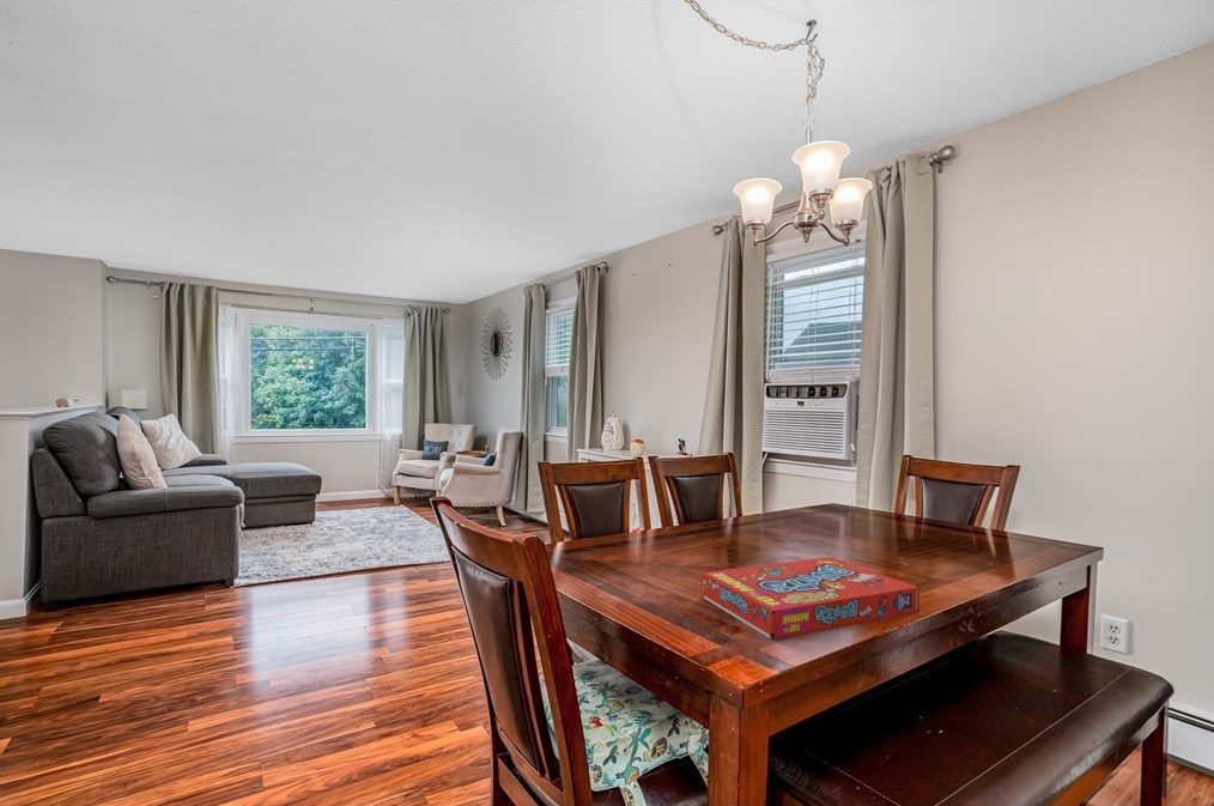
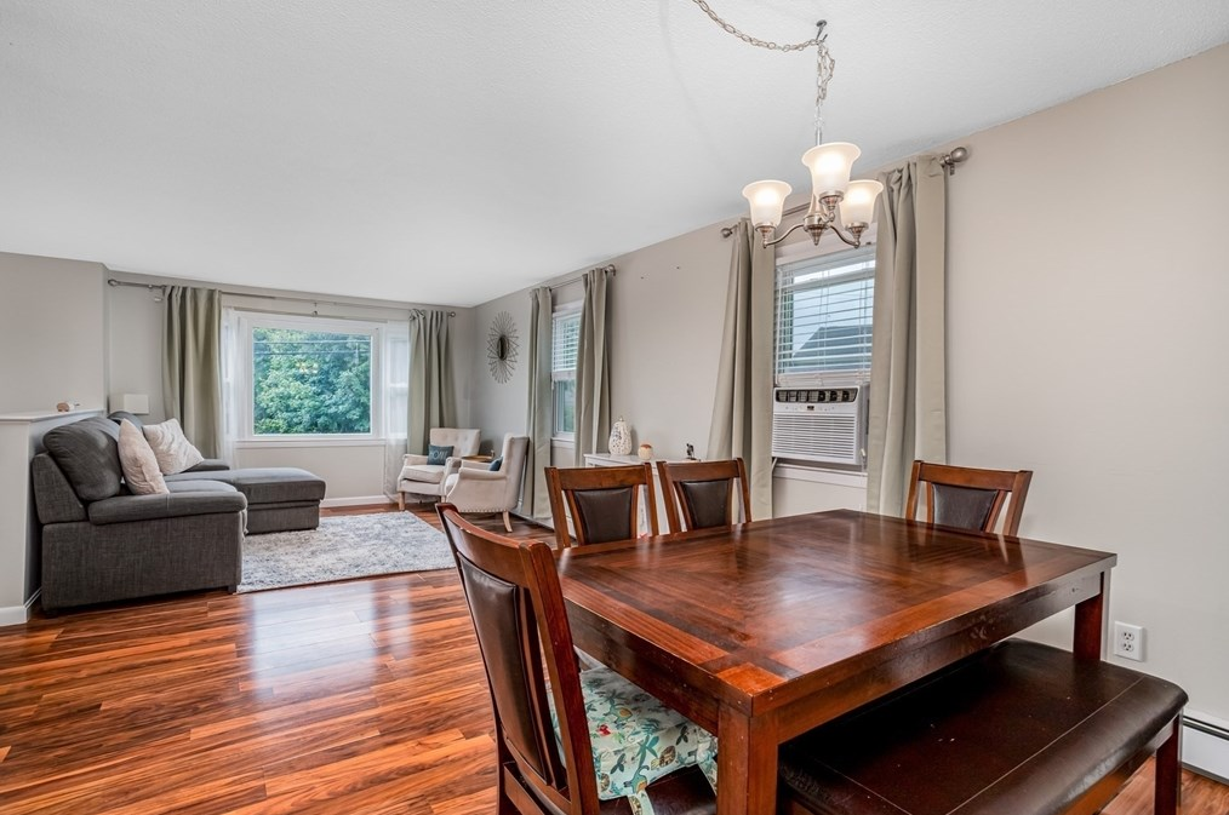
- snack box [699,556,921,641]
